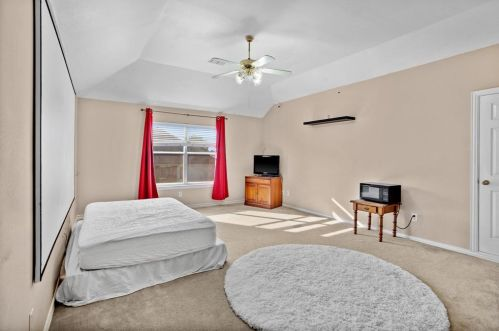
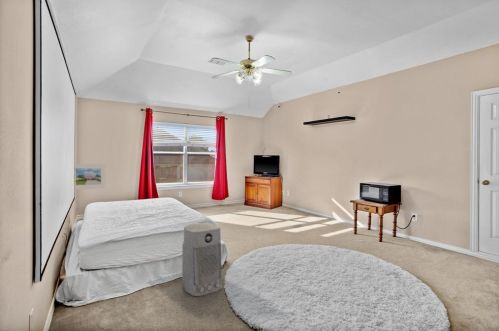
+ air purifier [181,223,223,297]
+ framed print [74,163,106,190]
